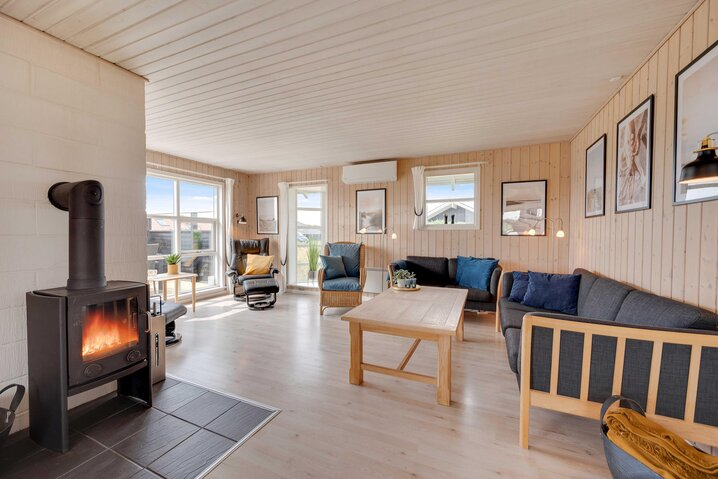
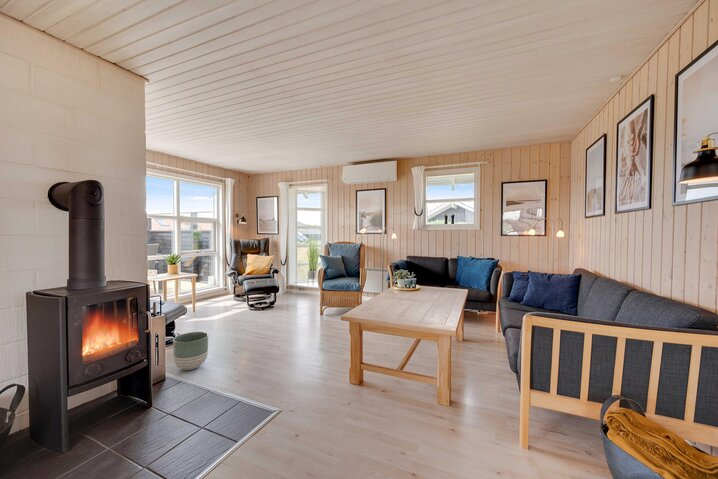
+ planter [172,331,209,371]
